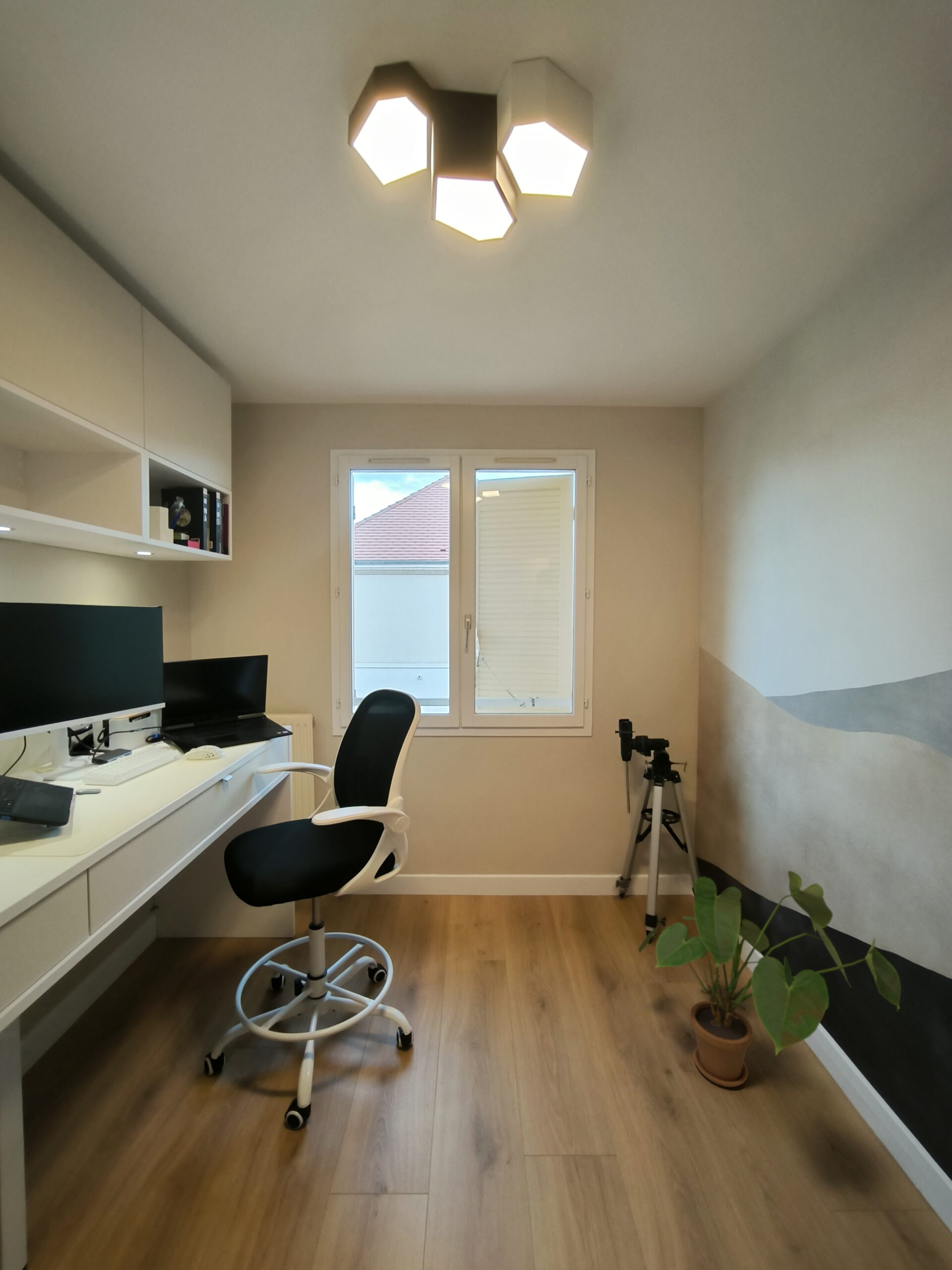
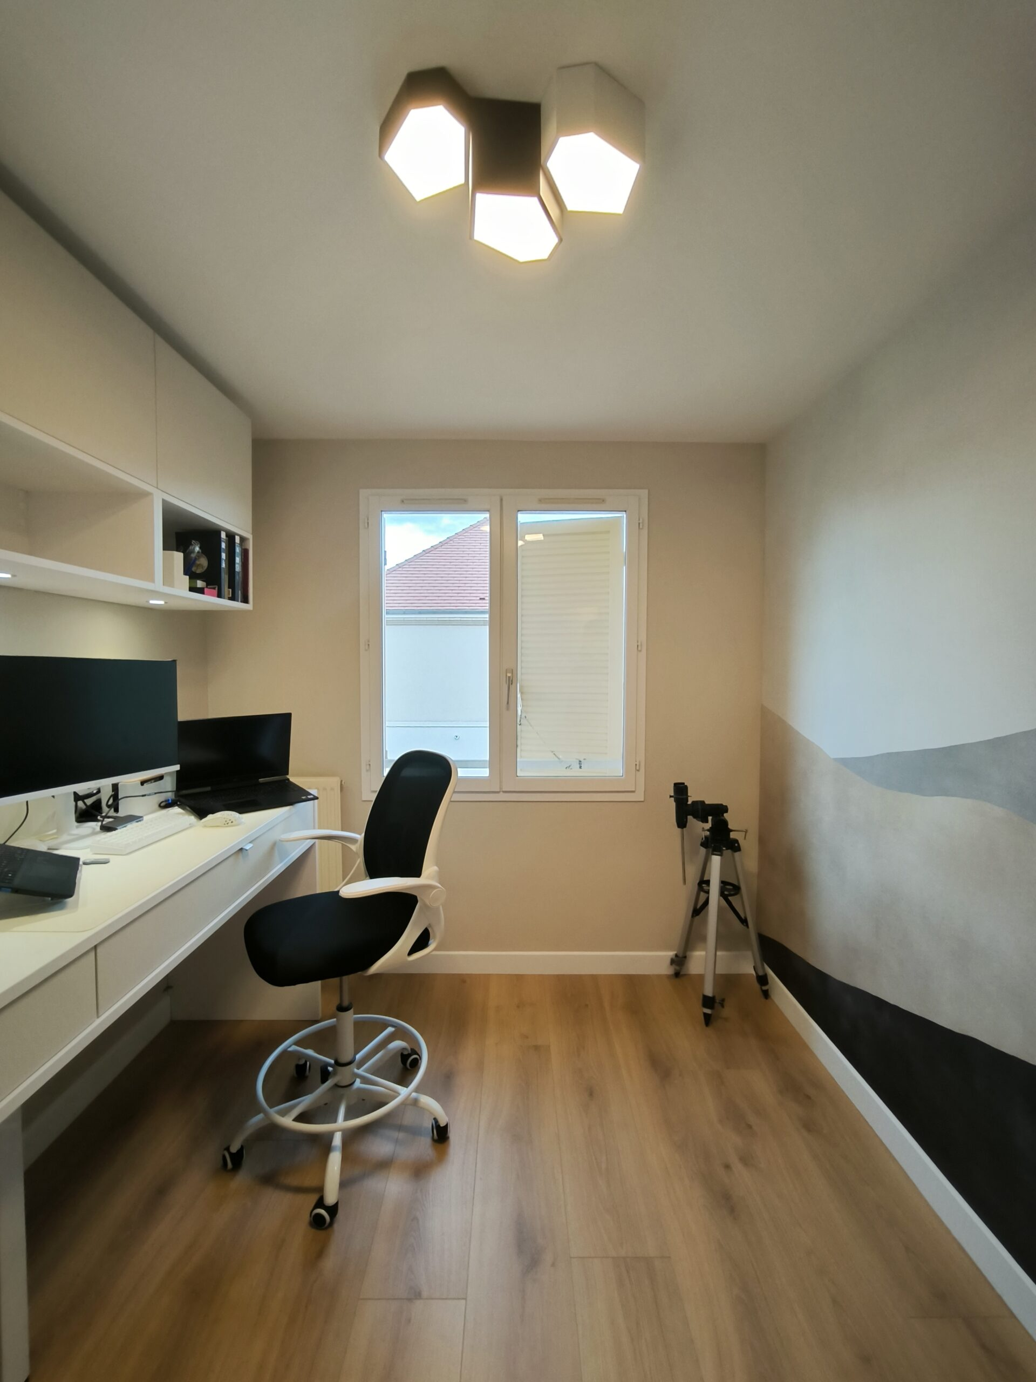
- house plant [638,870,901,1088]
